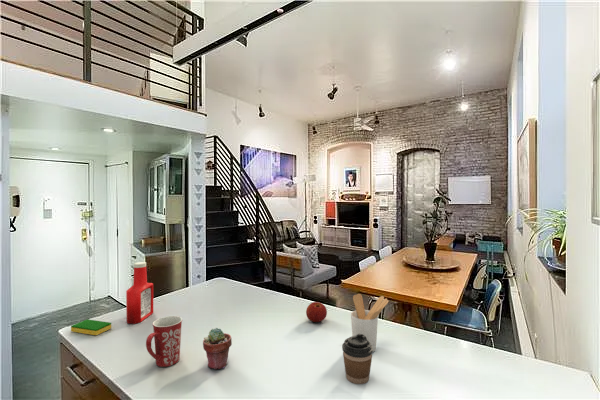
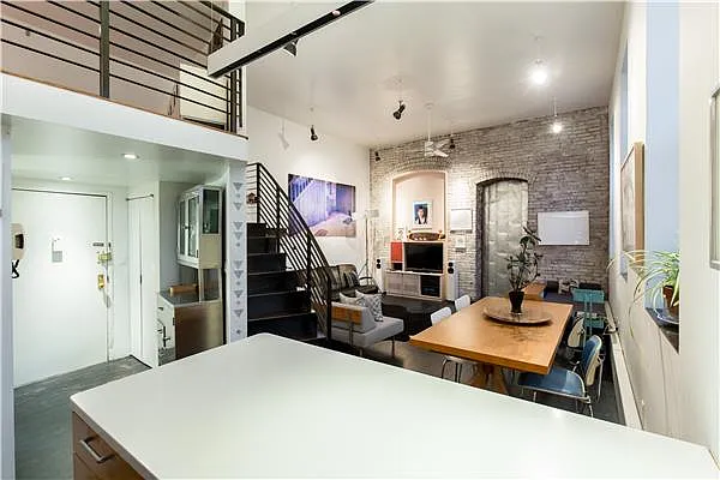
- dish sponge [70,318,112,336]
- soap bottle [125,261,154,325]
- mug [145,315,183,368]
- apple [305,301,328,323]
- utensil holder [350,293,389,353]
- potted succulent [202,327,233,370]
- coffee cup [341,334,374,385]
